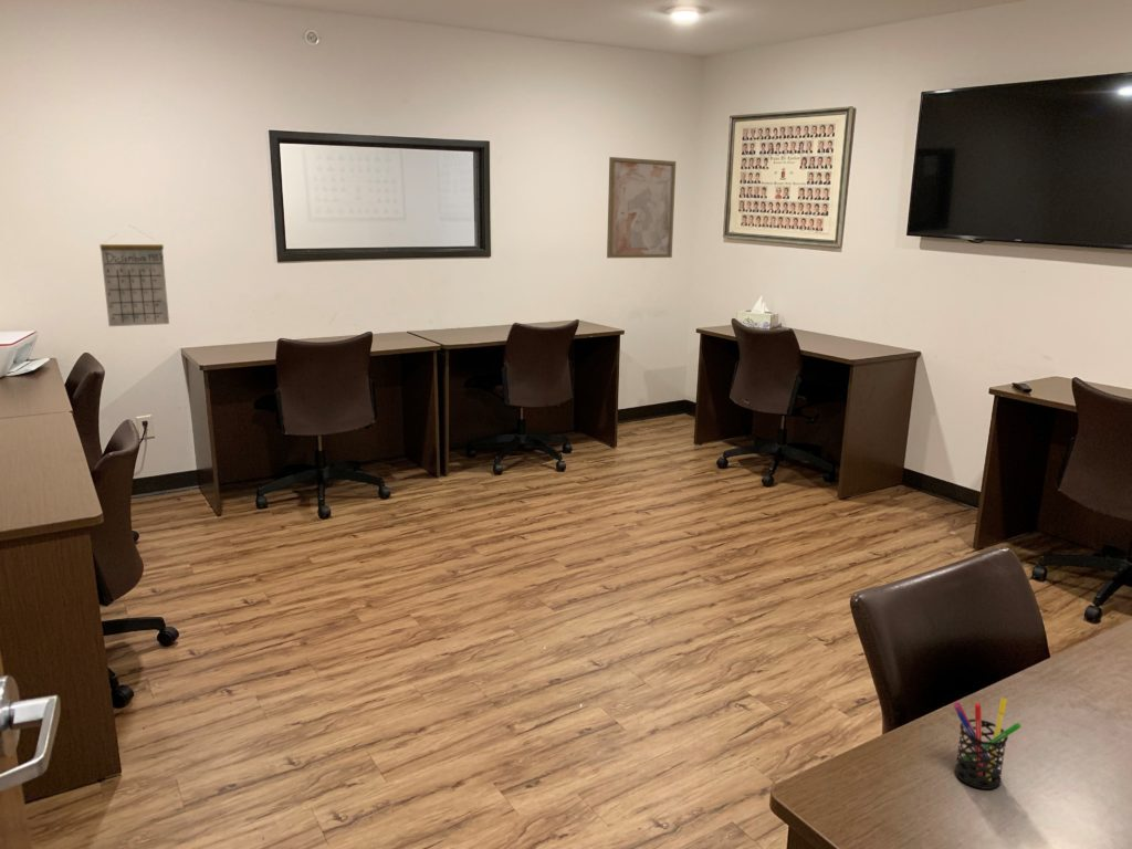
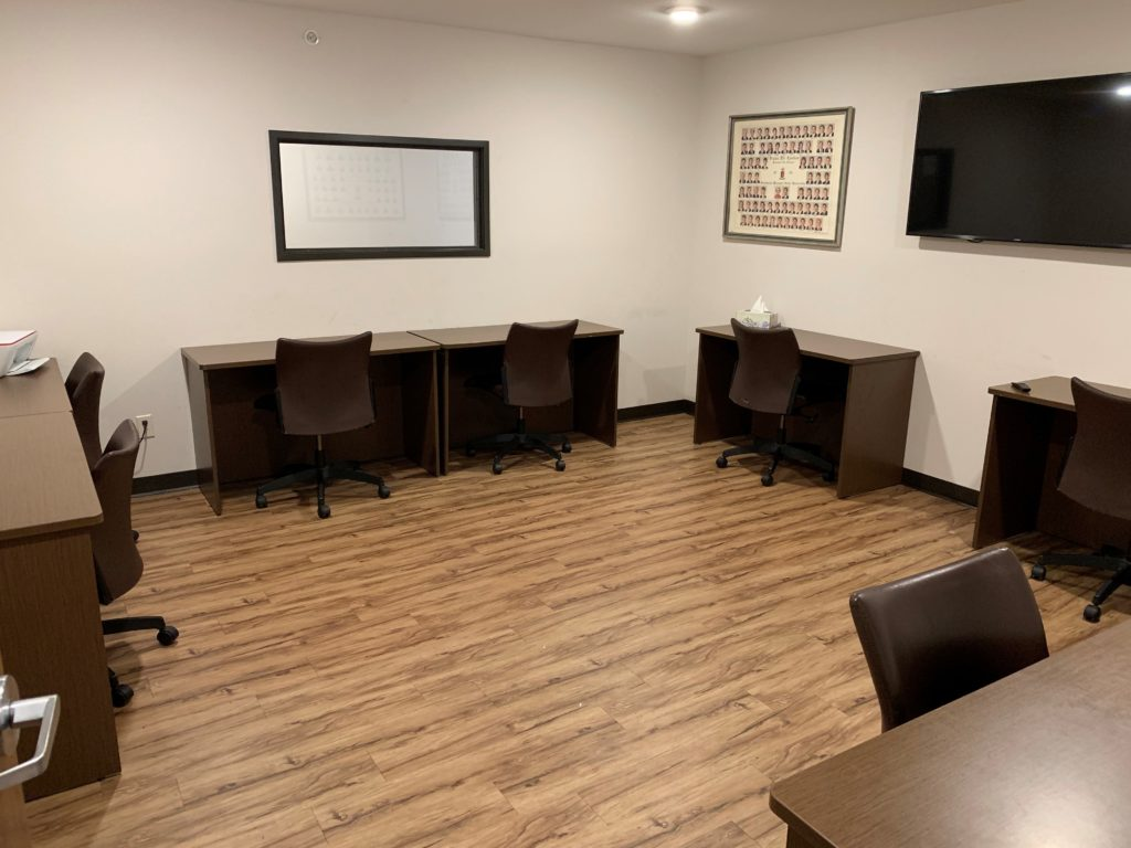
- pen holder [953,696,1023,790]
- wall art [606,156,677,259]
- calendar [98,224,170,327]
